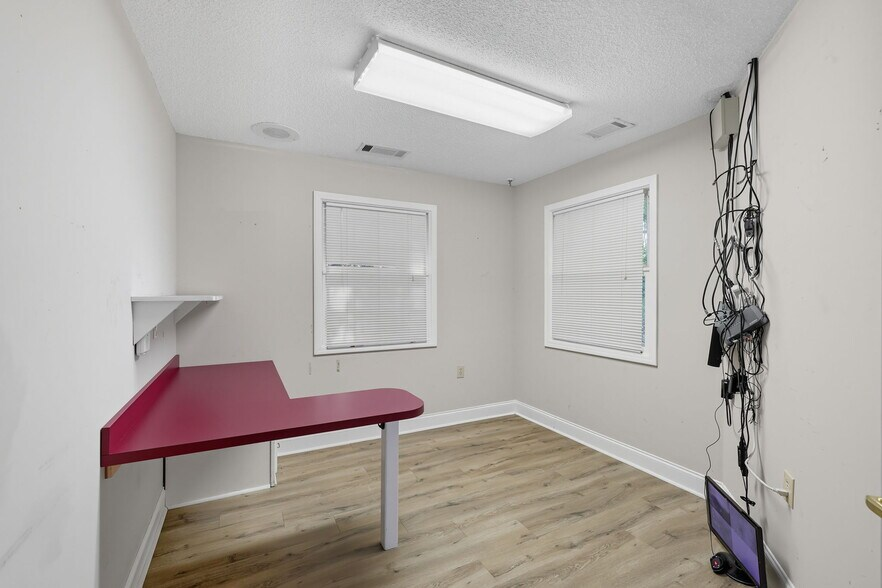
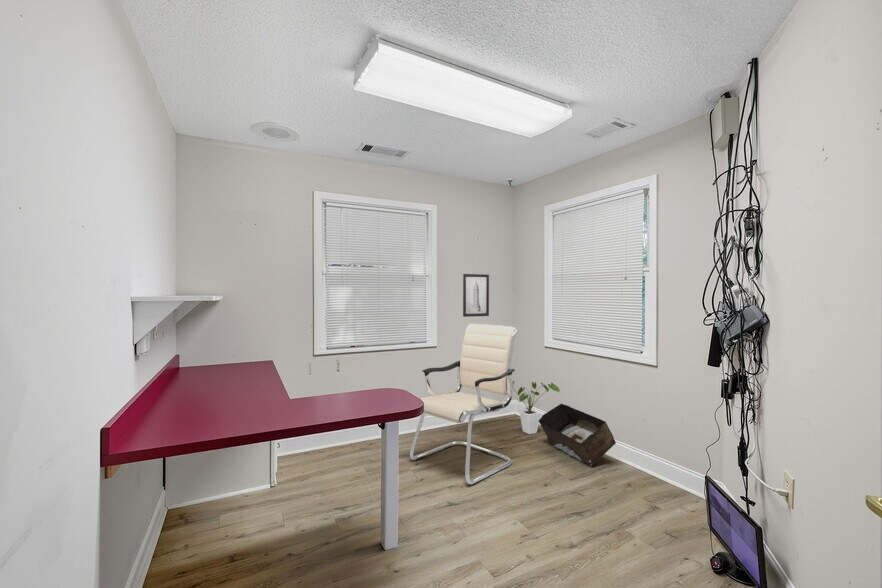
+ house plant [512,380,561,435]
+ storage bin [539,403,617,467]
+ office chair [409,323,518,486]
+ wall art [462,273,490,318]
